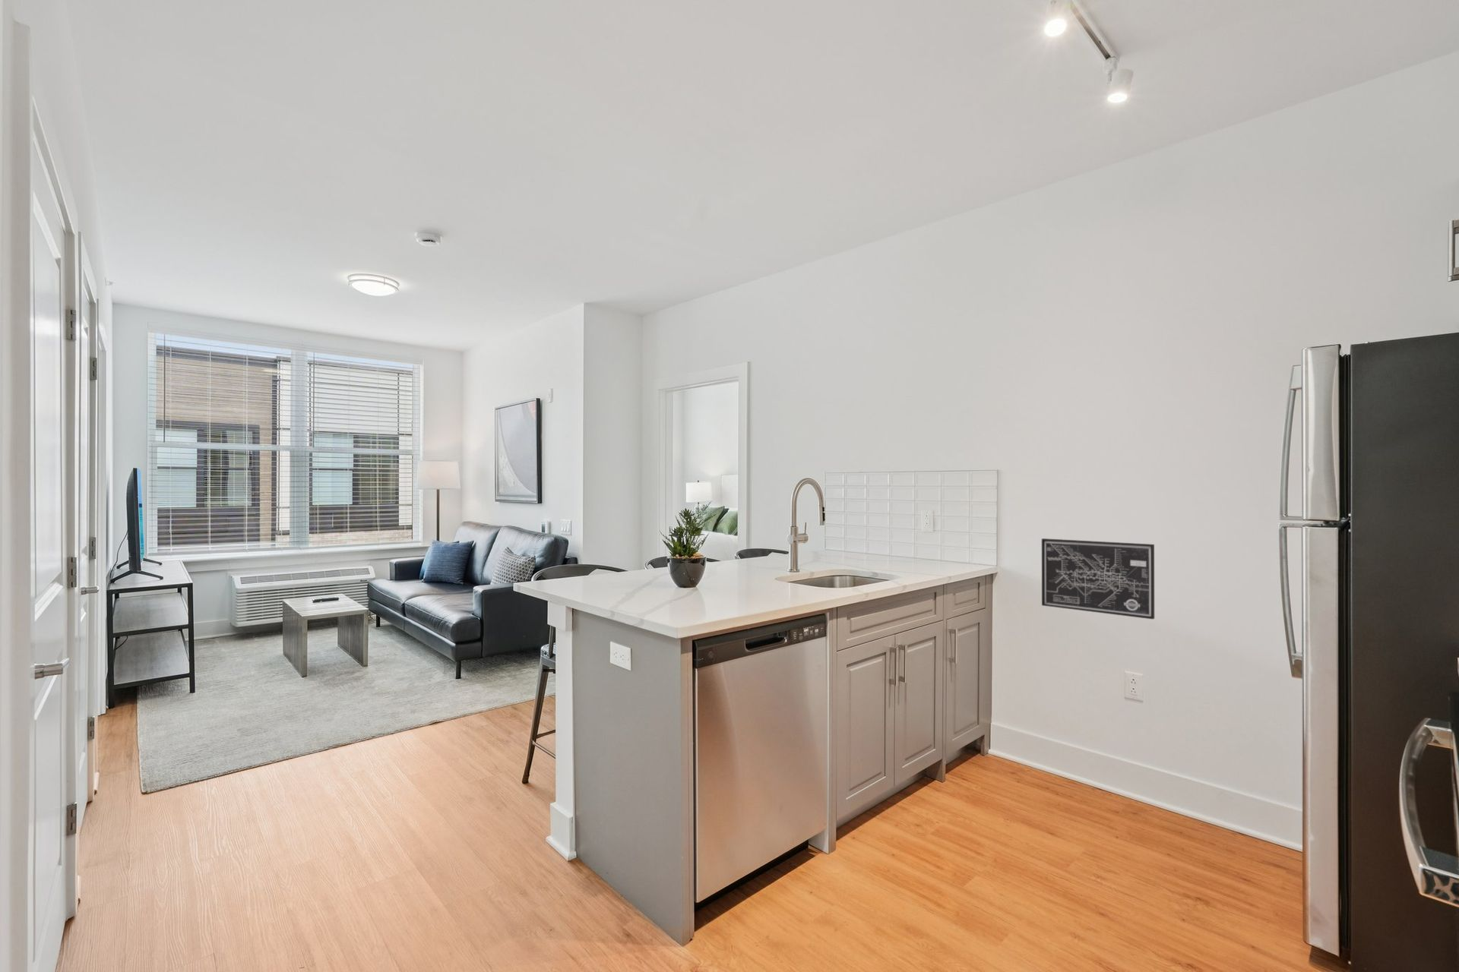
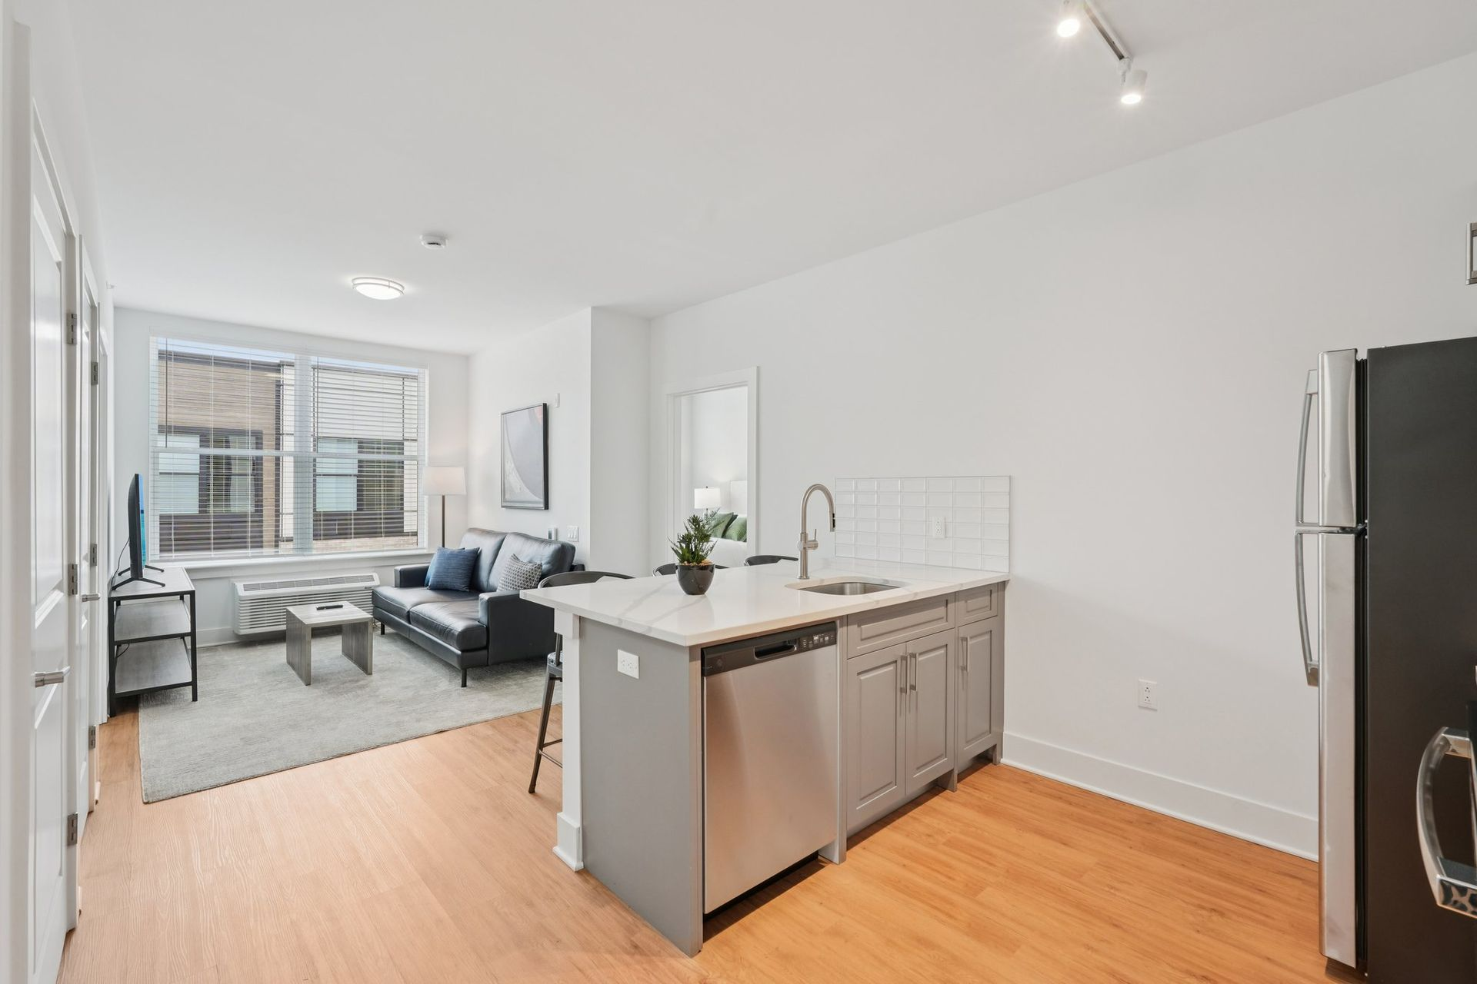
- wall art [1041,538,1155,619]
